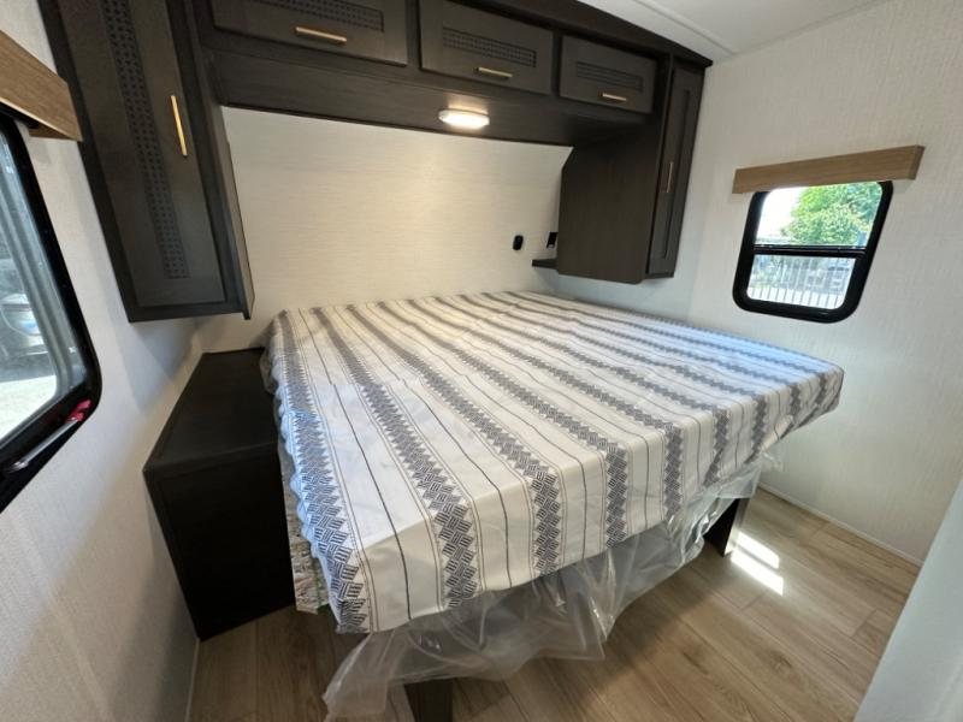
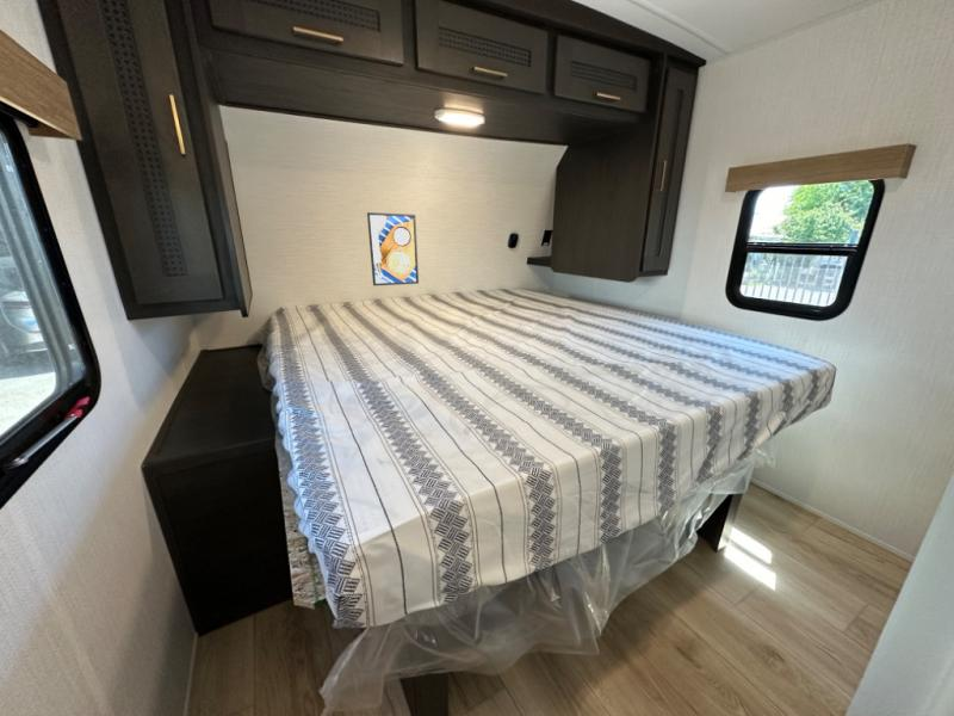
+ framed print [366,211,420,286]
